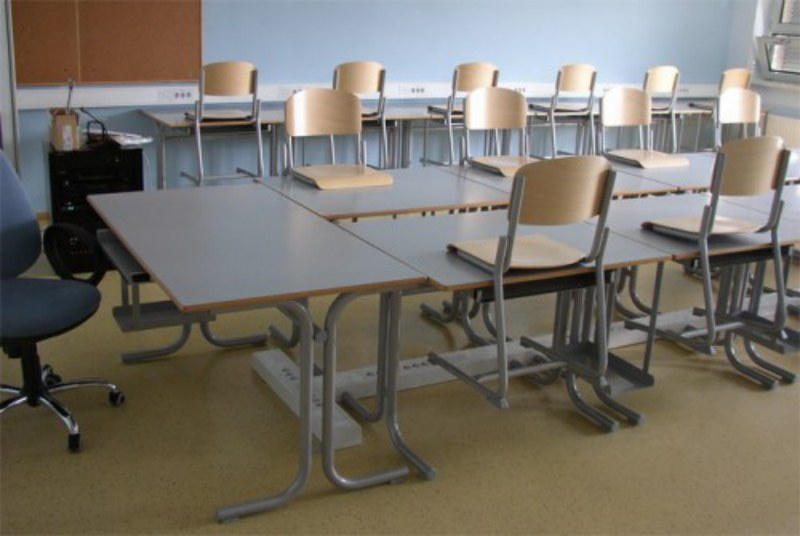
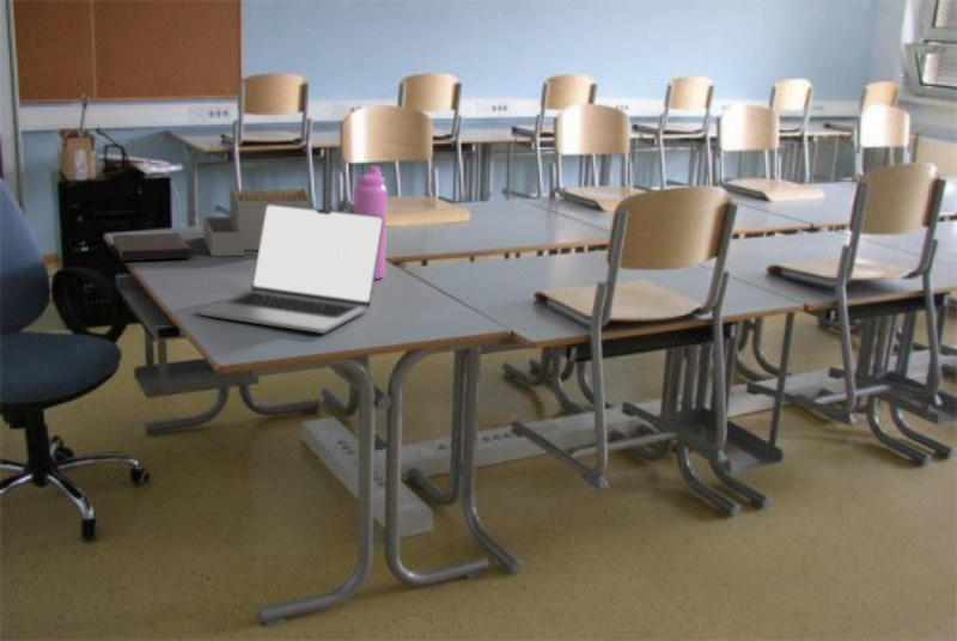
+ water bottle [353,165,388,280]
+ laptop [199,203,384,335]
+ architectural model [202,187,312,257]
+ book [111,232,194,263]
